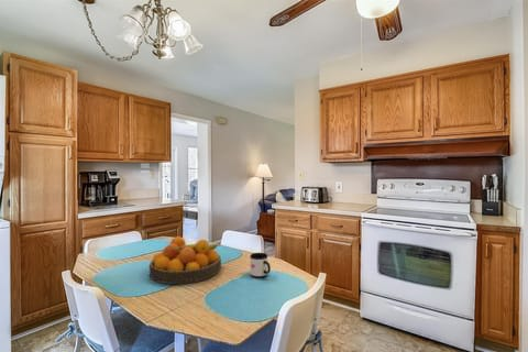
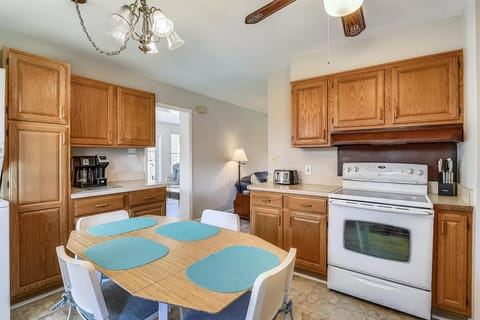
- mug [249,252,272,279]
- fruit bowl [148,235,222,285]
